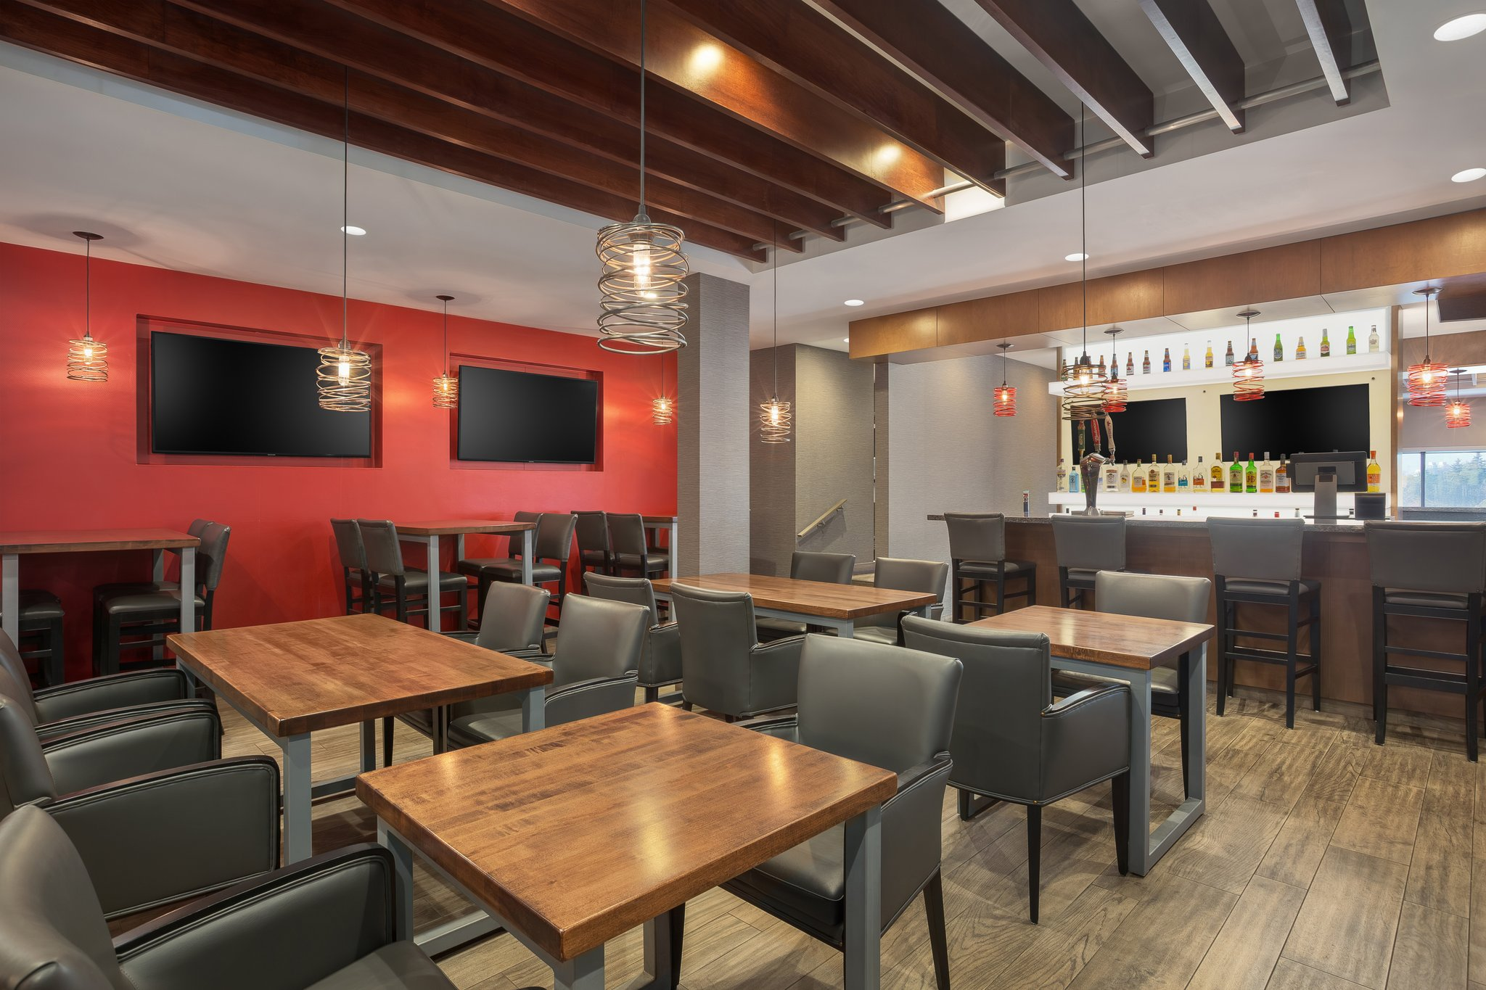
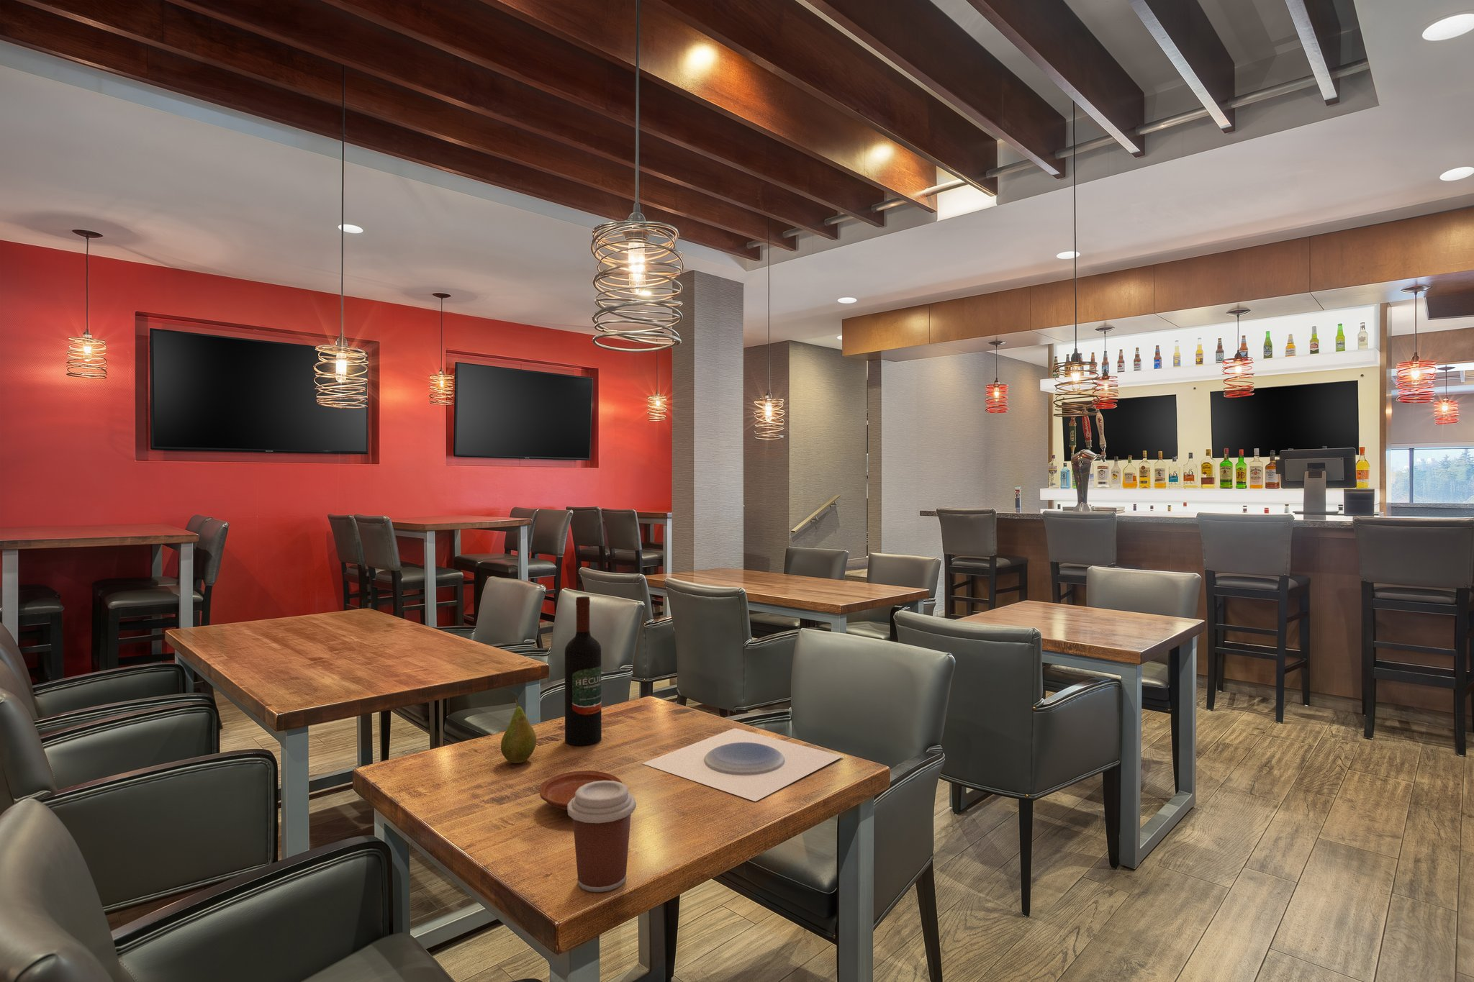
+ plate [642,728,844,802]
+ wine bottle [564,596,603,746]
+ plate [538,769,624,811]
+ coffee cup [568,780,637,893]
+ fruit [500,696,537,764]
